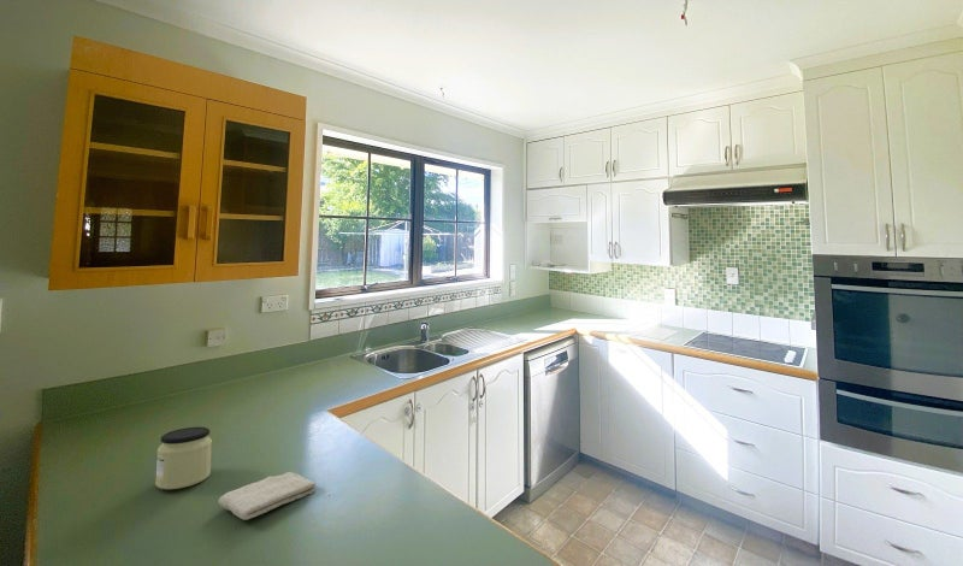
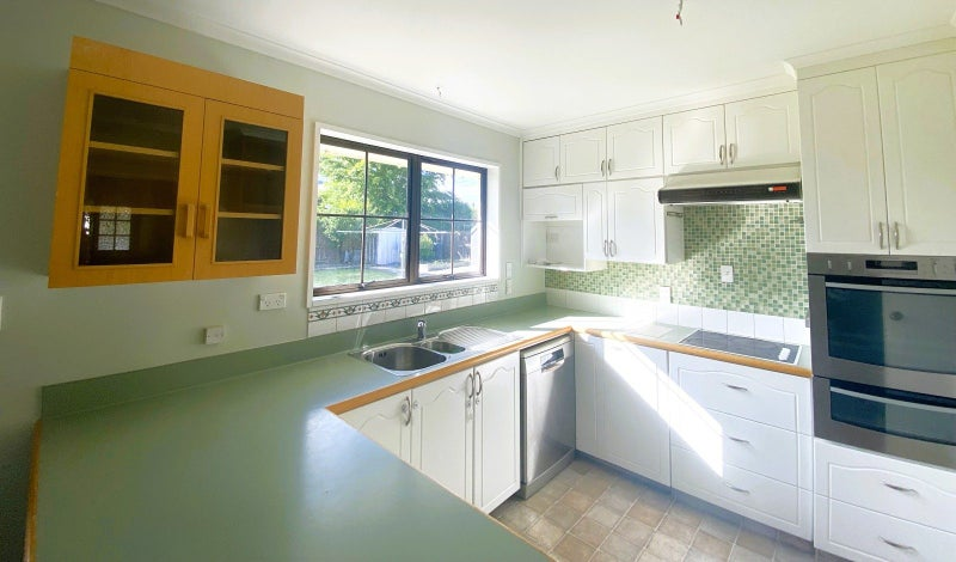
- washcloth [217,471,317,521]
- jar [154,426,213,490]
